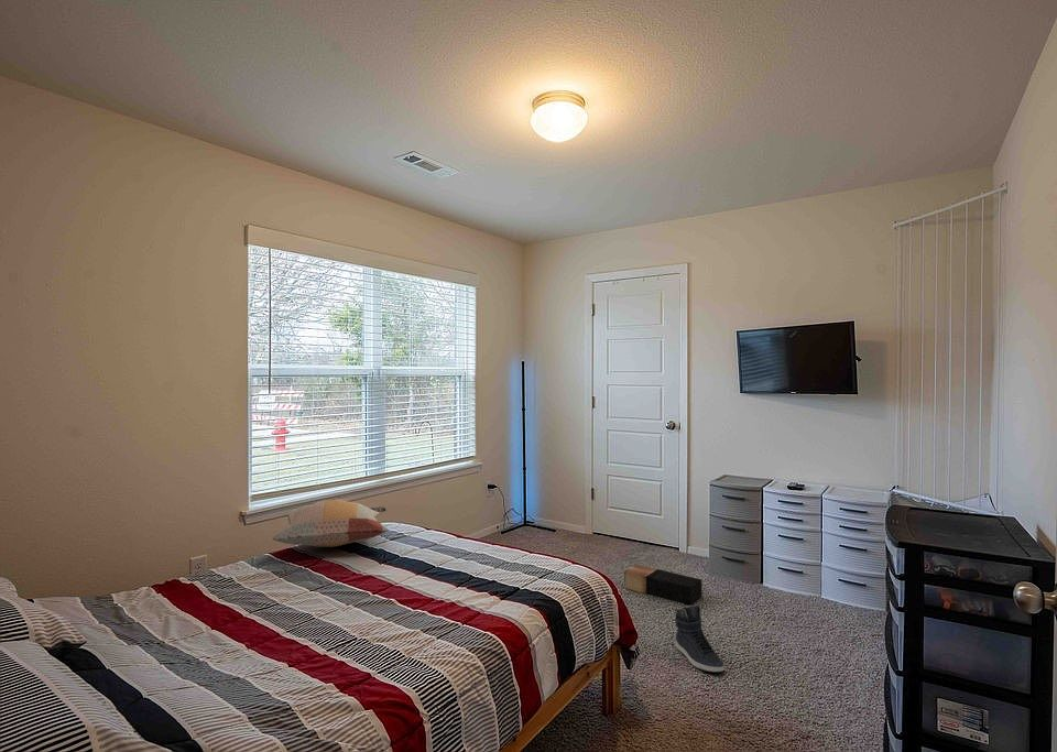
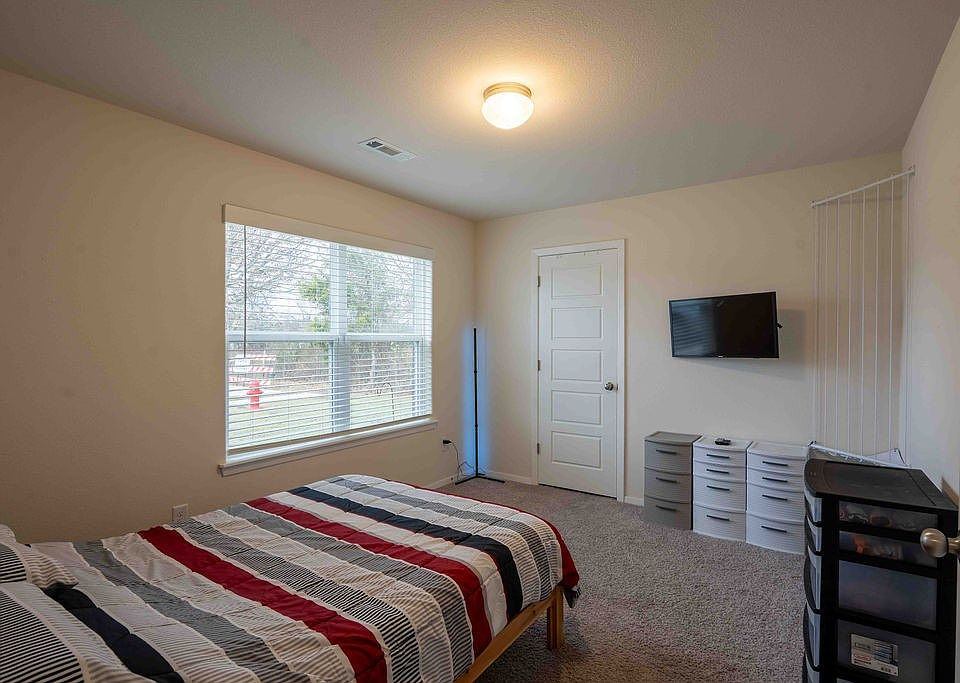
- decorative pillow [271,498,390,548]
- sneaker [674,604,726,674]
- cardboard box [623,564,702,607]
